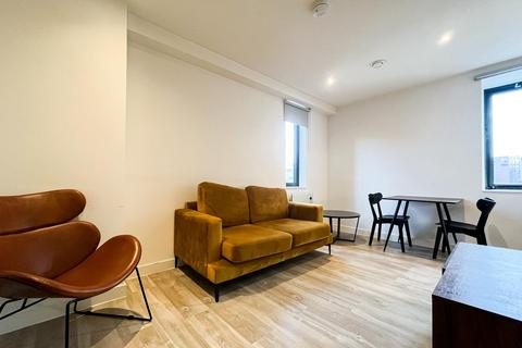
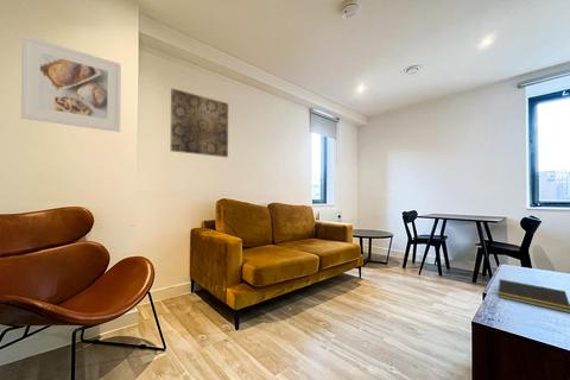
+ wall art [170,88,229,158]
+ notepad [498,278,570,314]
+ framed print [20,34,122,133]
